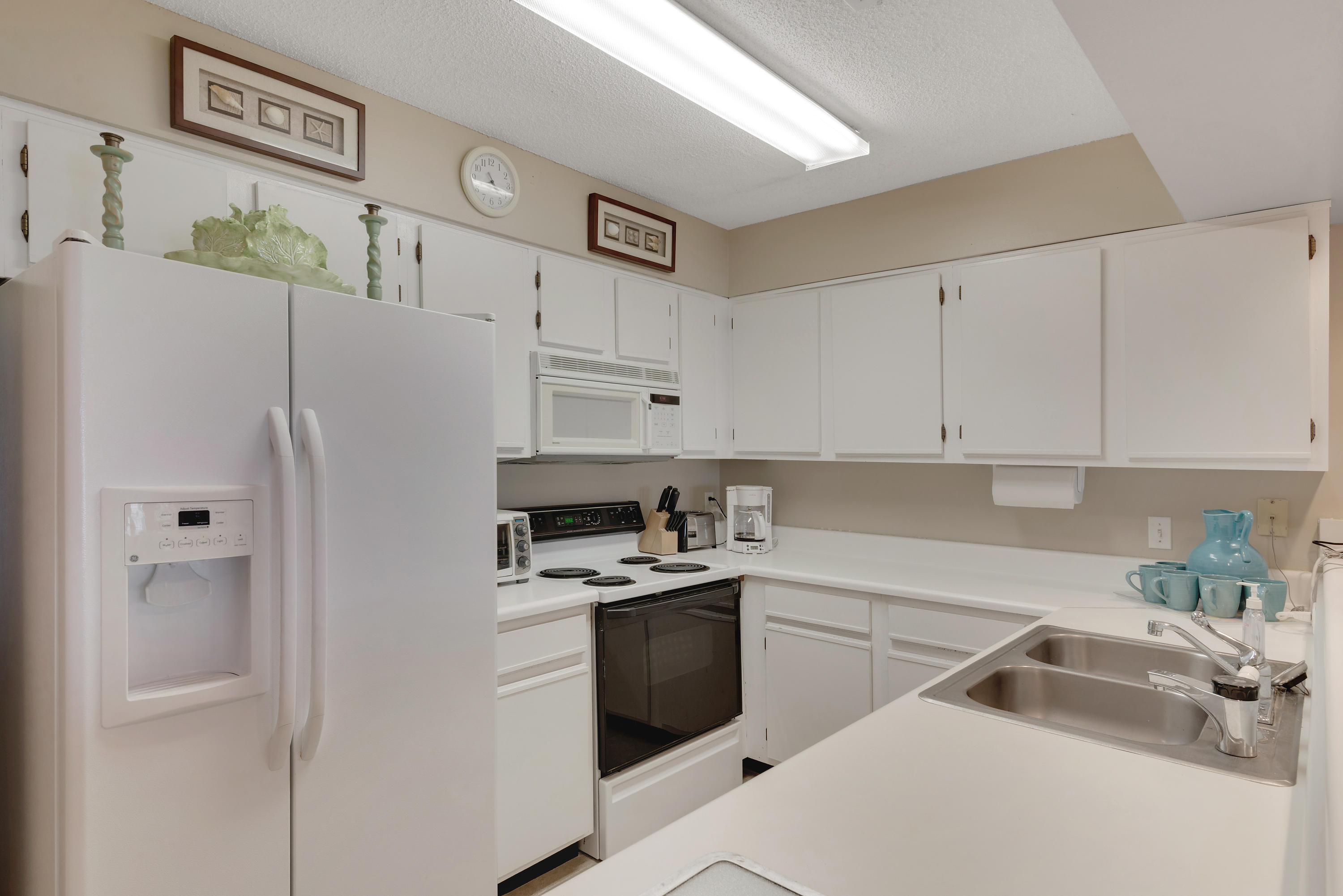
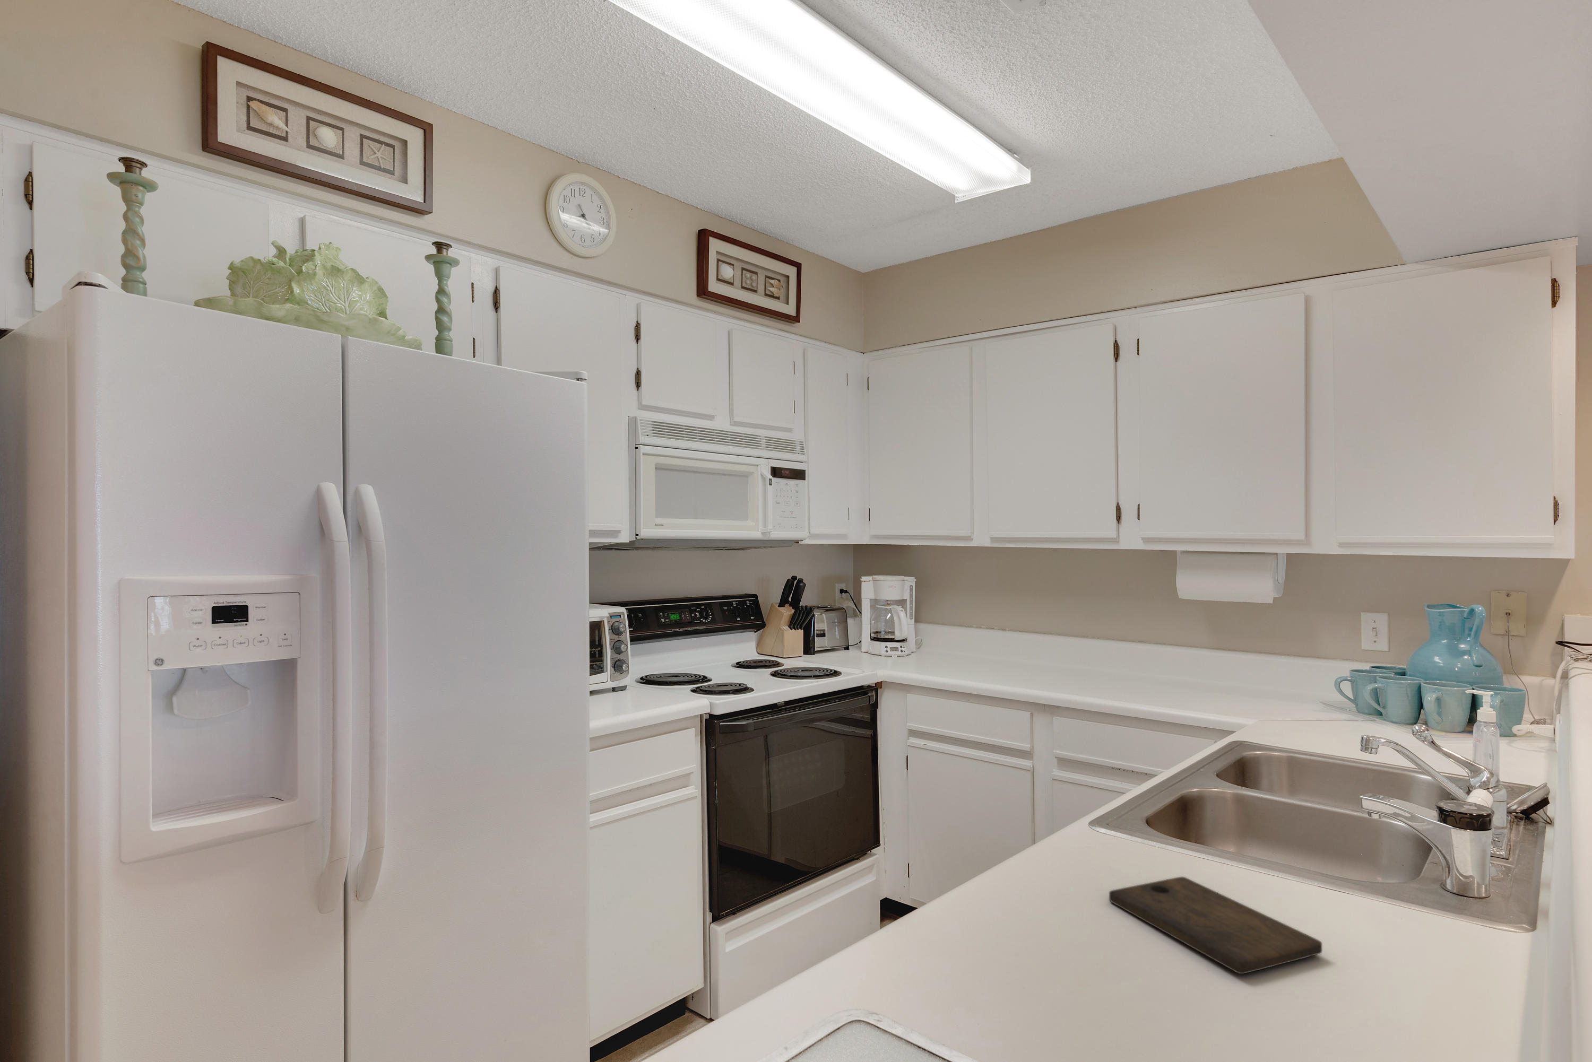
+ cutting board [1108,876,1323,974]
